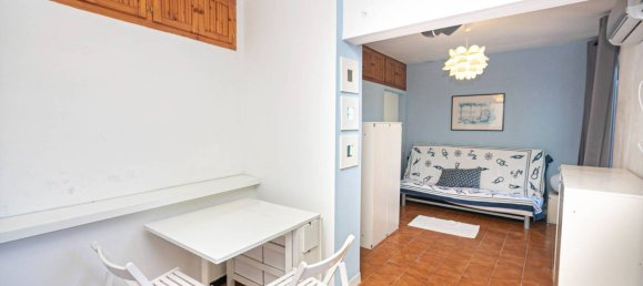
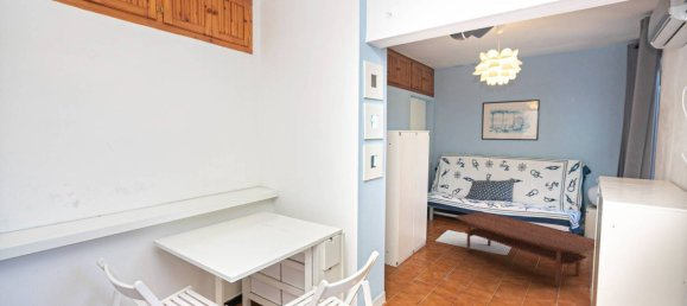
+ coffee table [454,211,596,287]
